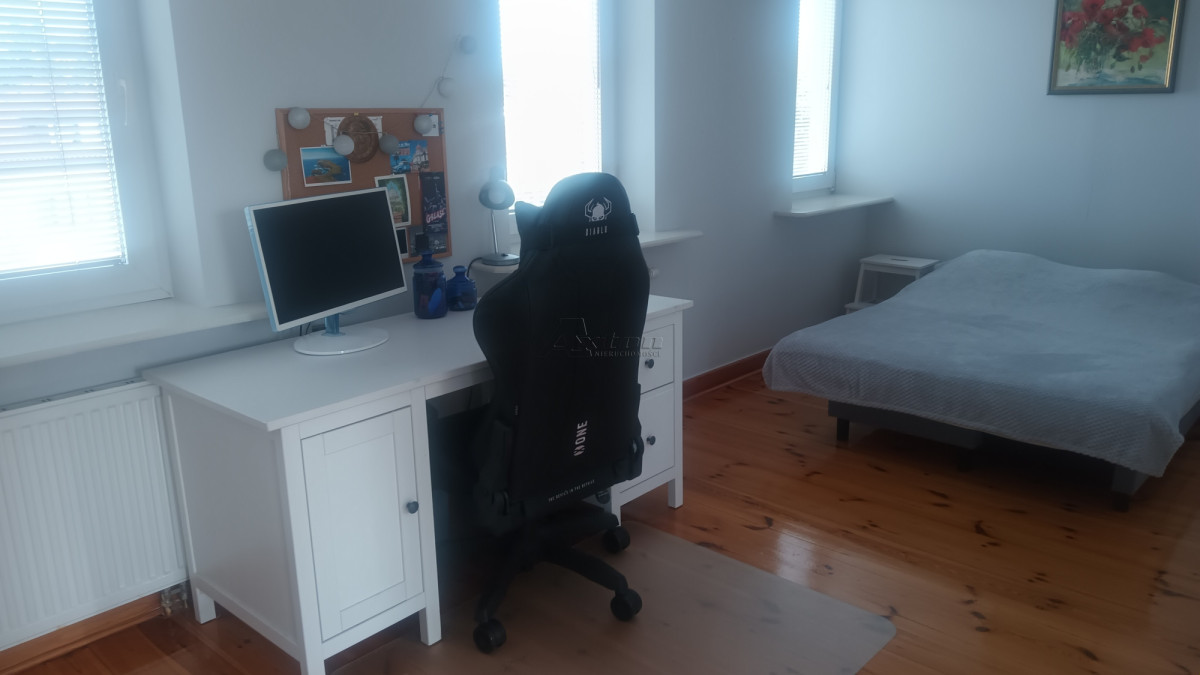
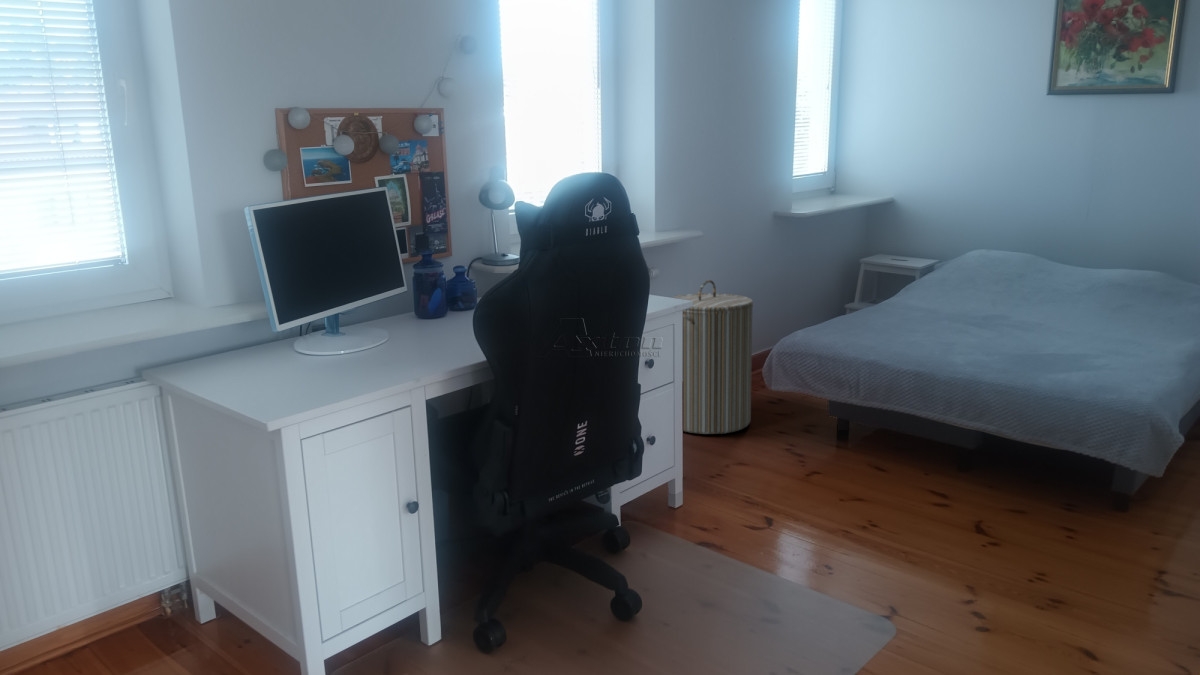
+ laundry hamper [672,279,754,435]
